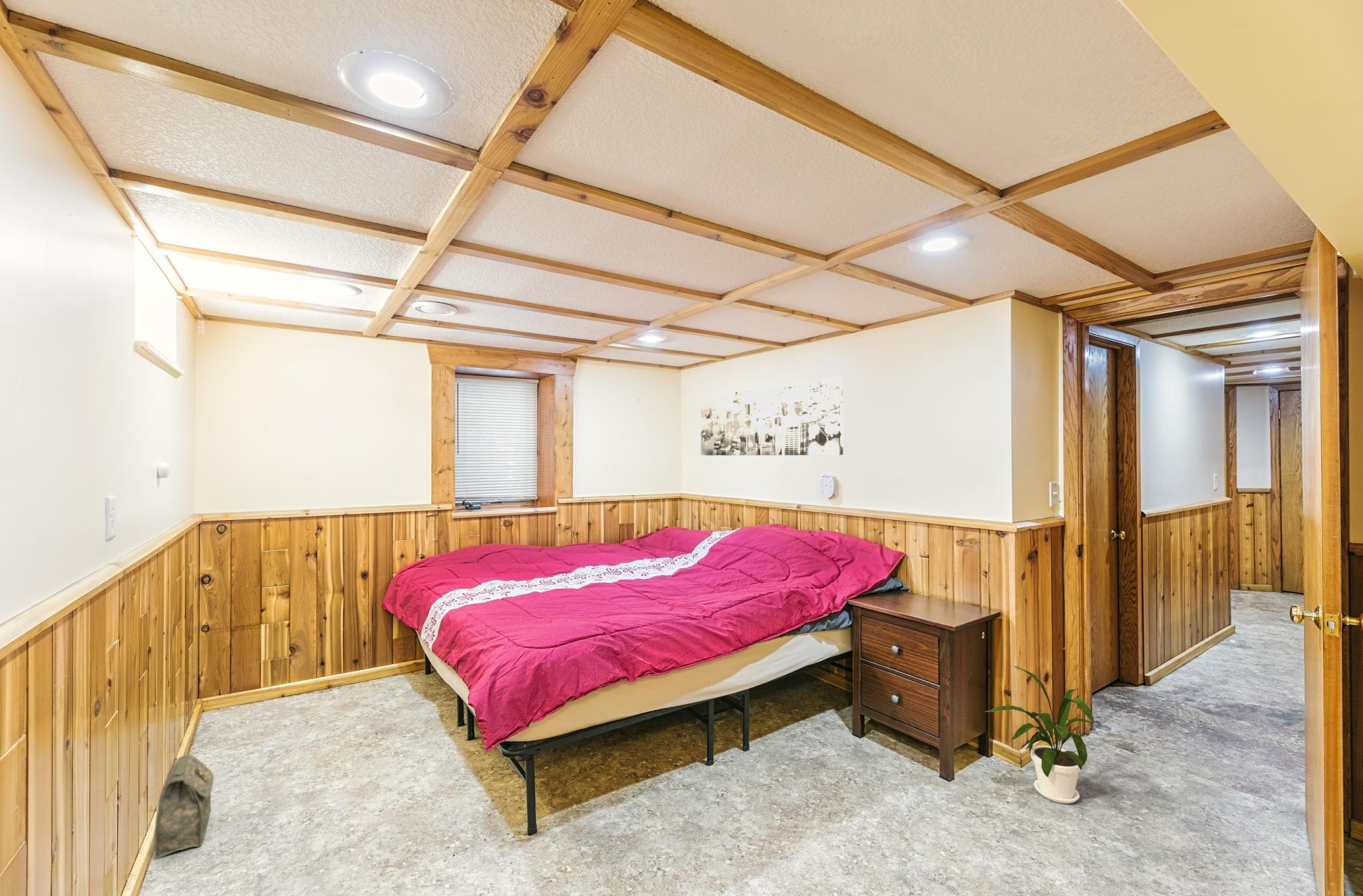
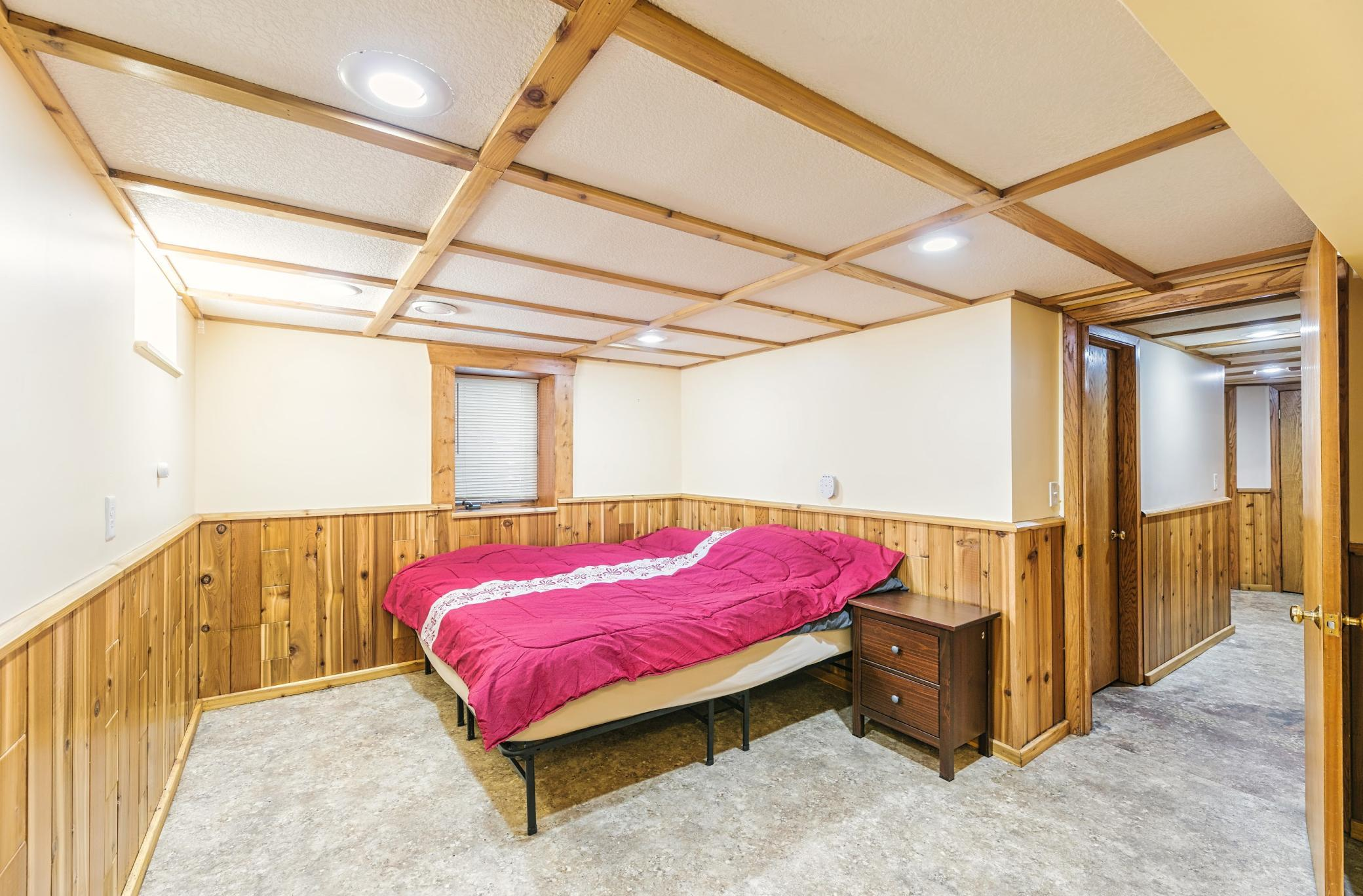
- wall art [700,376,844,456]
- house plant [984,665,1095,804]
- bag [153,754,214,859]
